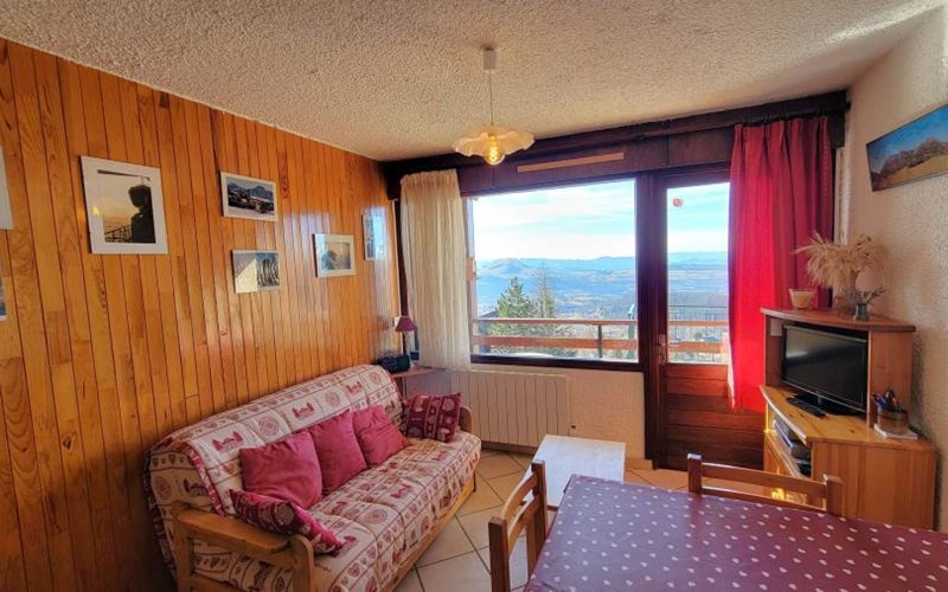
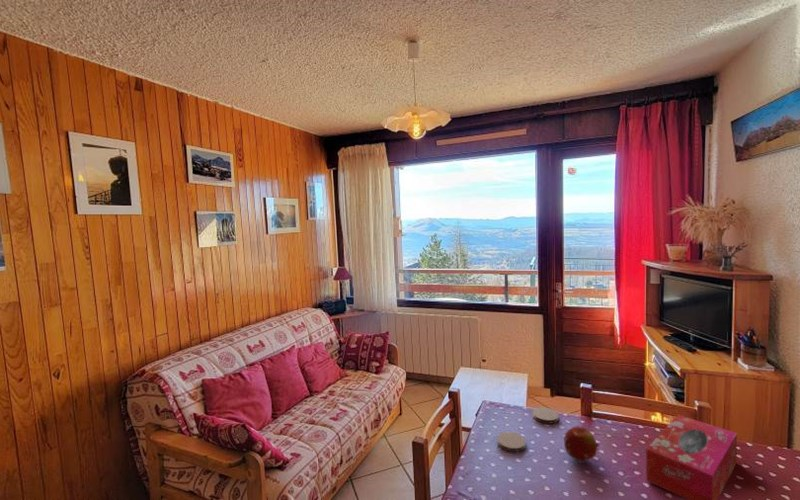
+ coaster [496,431,527,453]
+ fruit [563,425,600,463]
+ coaster [532,406,560,424]
+ tissue box [645,414,738,500]
